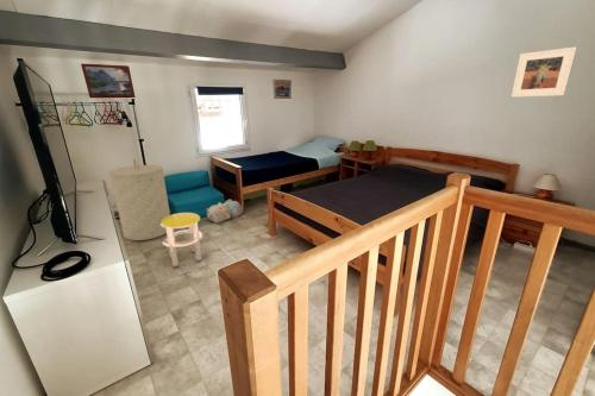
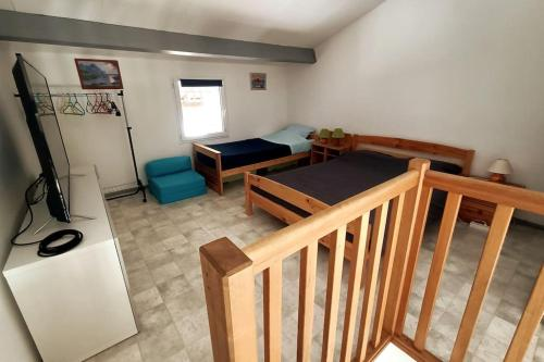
- stool [161,212,205,269]
- plush toy [206,199,244,225]
- laundry hamper [108,157,171,241]
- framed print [511,45,577,99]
